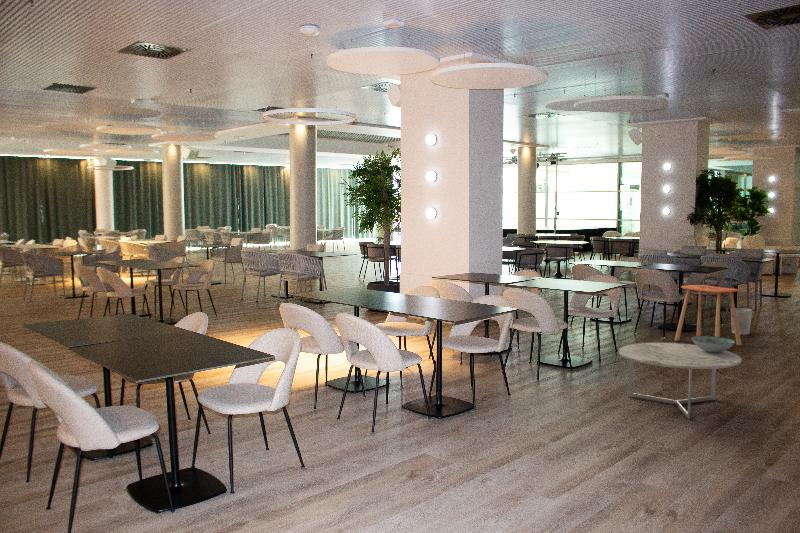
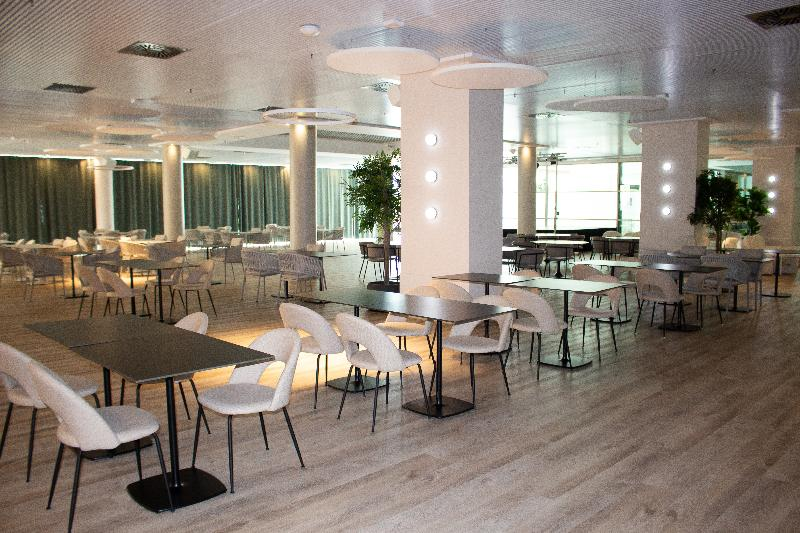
- side table [674,284,743,346]
- decorative bowl [690,335,736,353]
- wastebasket [730,307,753,336]
- coffee table [618,342,742,420]
